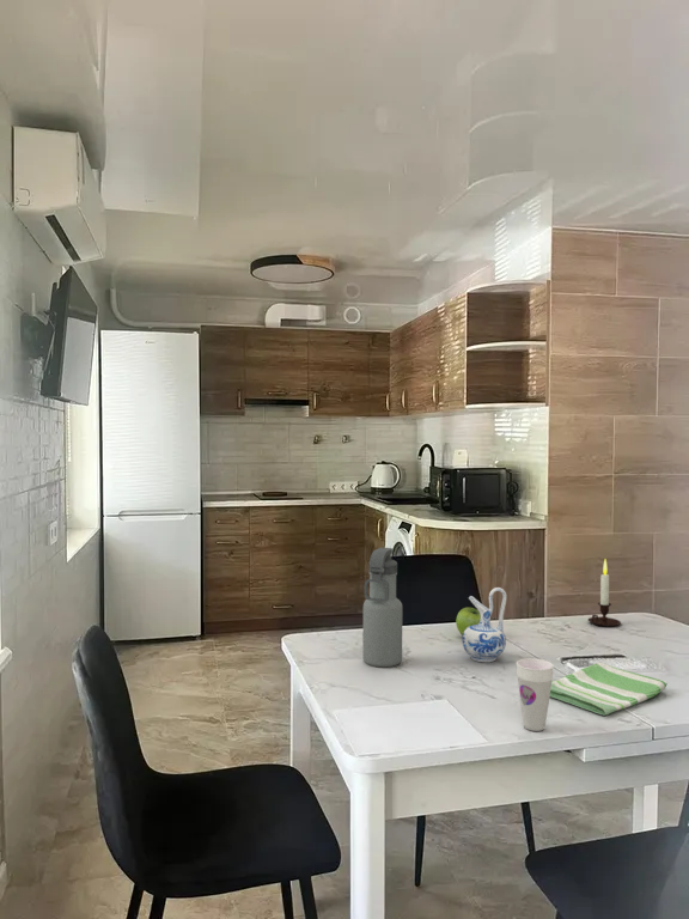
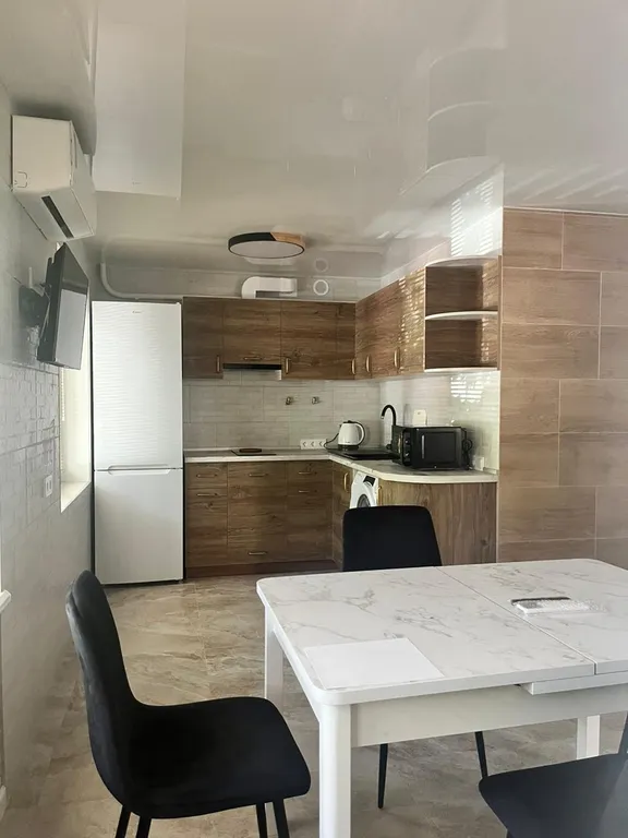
- cup [516,657,555,732]
- ceramic pitcher [462,586,507,663]
- dish towel [550,662,669,717]
- water bottle [361,547,403,668]
- fruit [455,607,481,637]
- candle [587,559,622,628]
